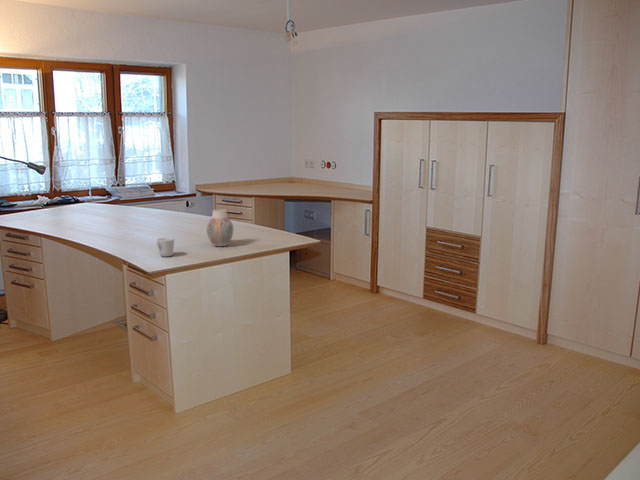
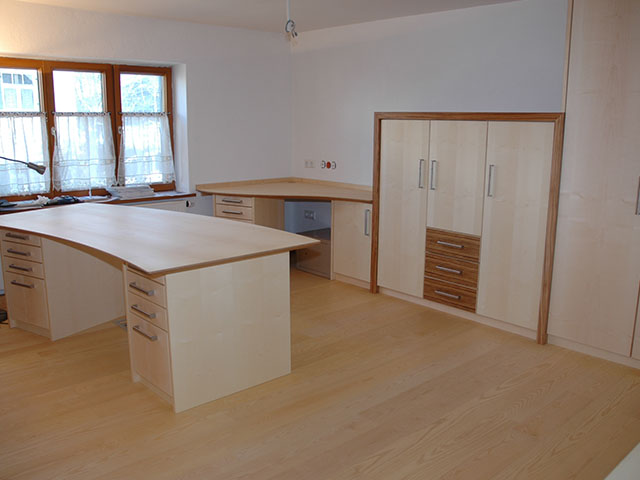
- mug [156,237,175,258]
- vase [206,208,234,247]
